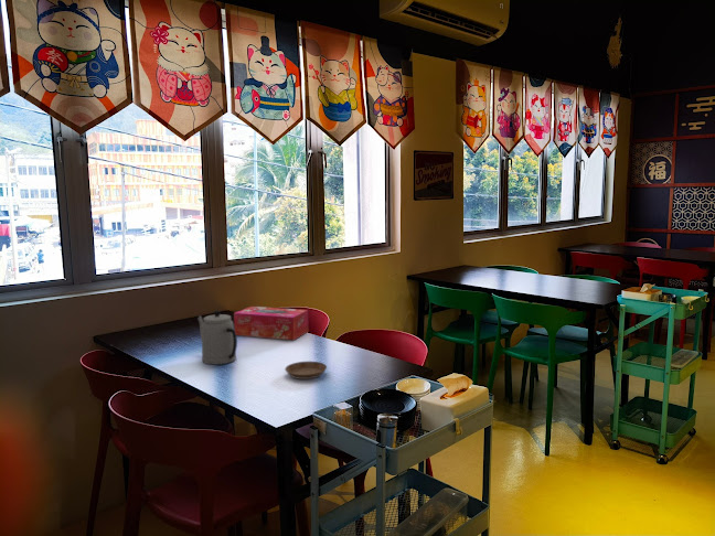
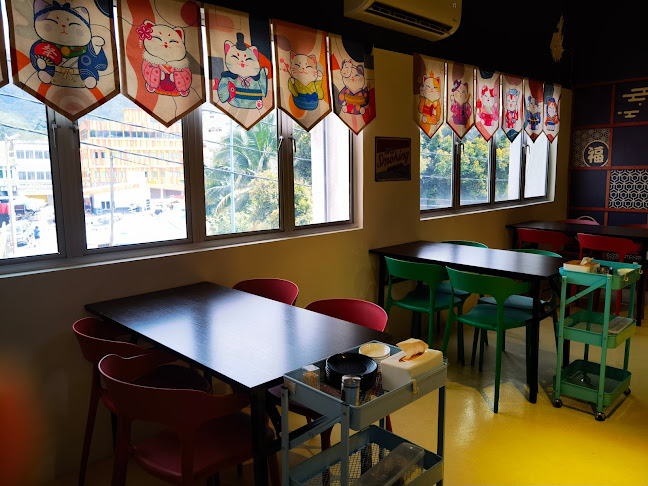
- teapot [196,309,238,365]
- tissue box [233,305,310,341]
- saucer [284,361,328,380]
